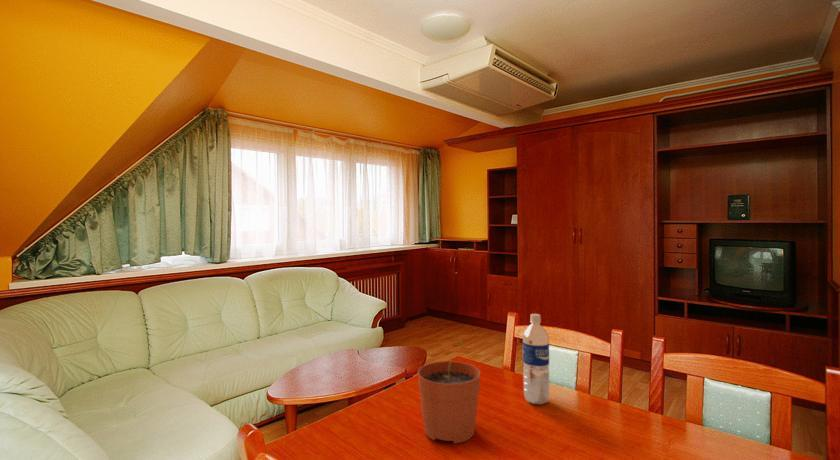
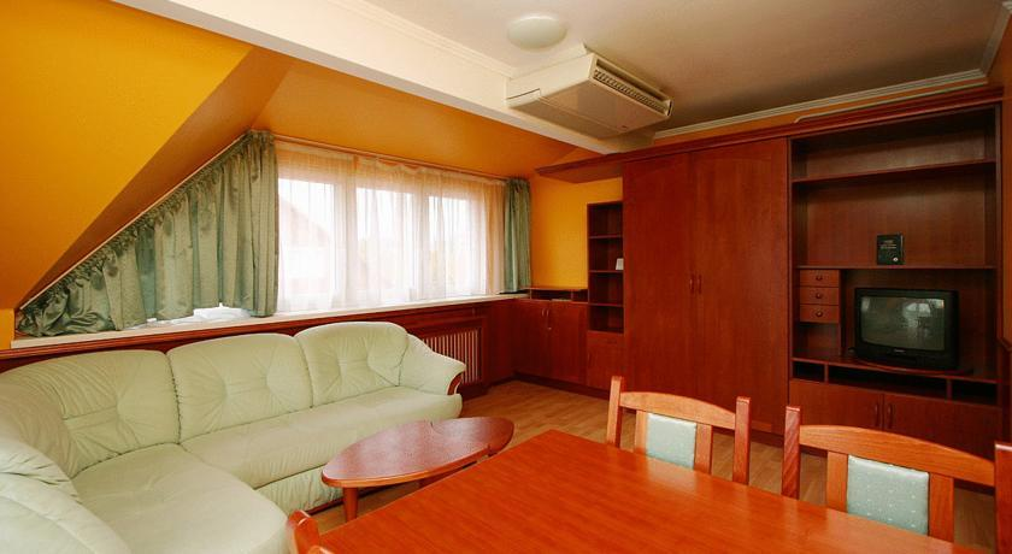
- water bottle [522,313,550,406]
- plant pot [416,339,482,445]
